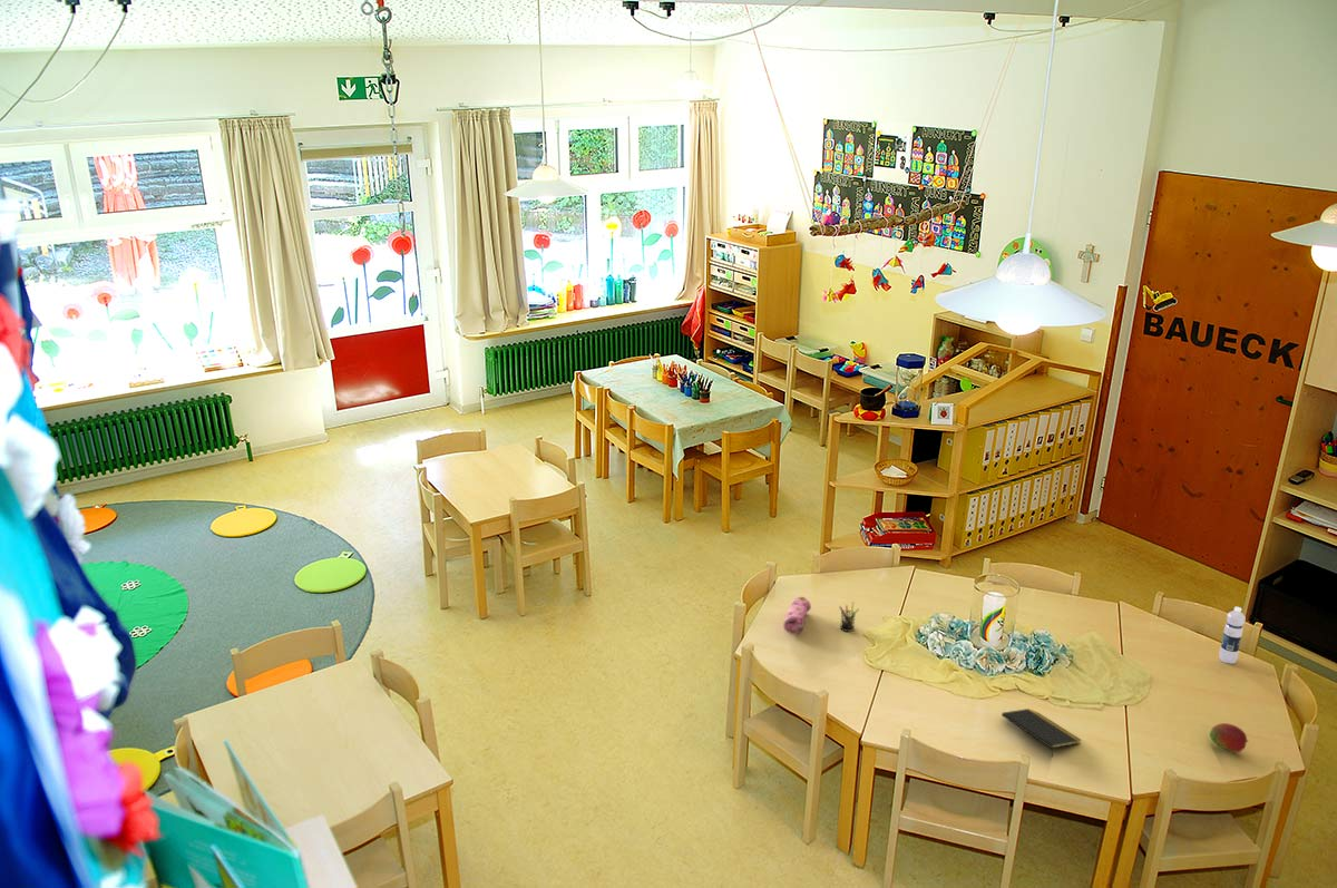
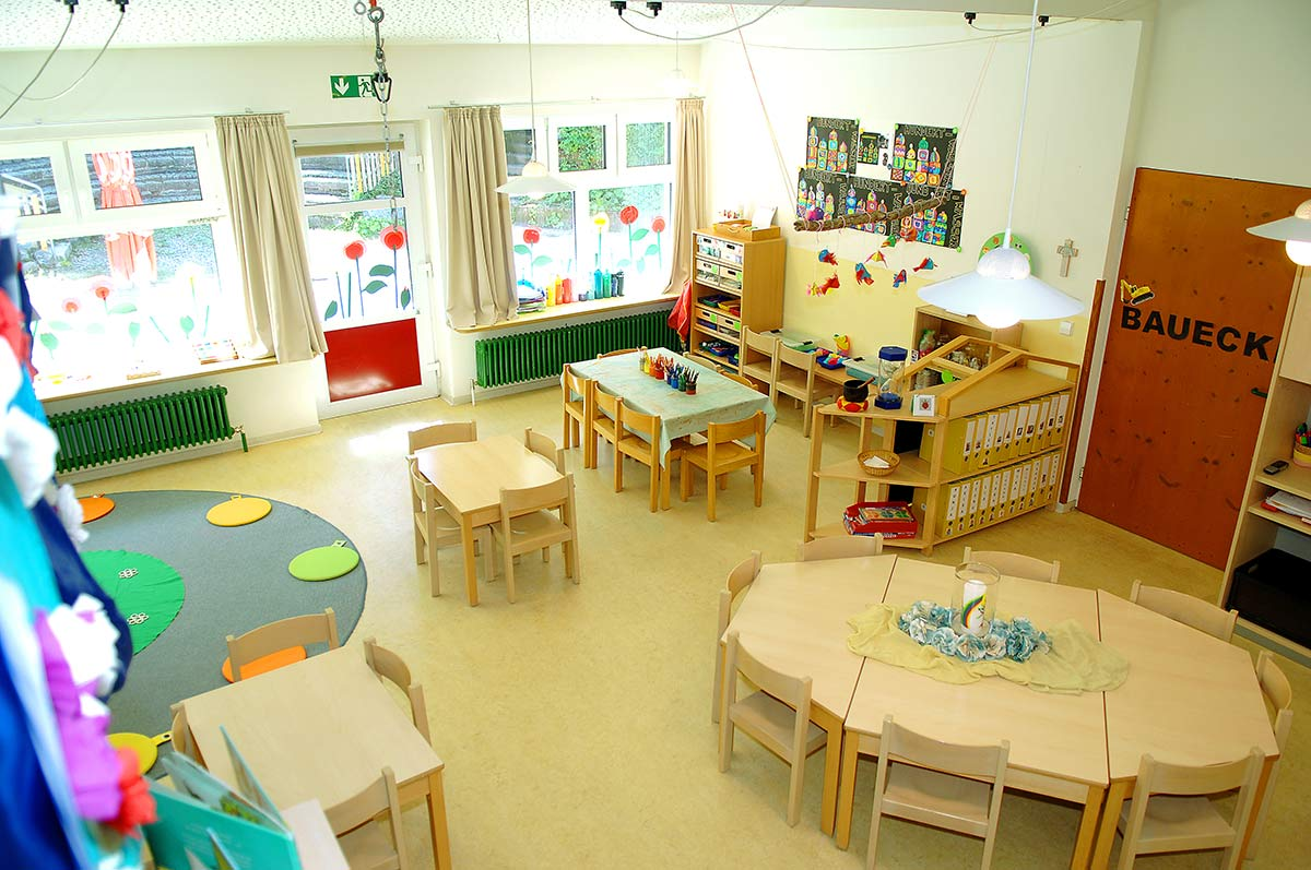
- notepad [1001,708,1082,758]
- pencil case [782,596,812,635]
- fruit [1209,722,1249,754]
- pen holder [838,601,860,633]
- water bottle [1218,606,1247,664]
